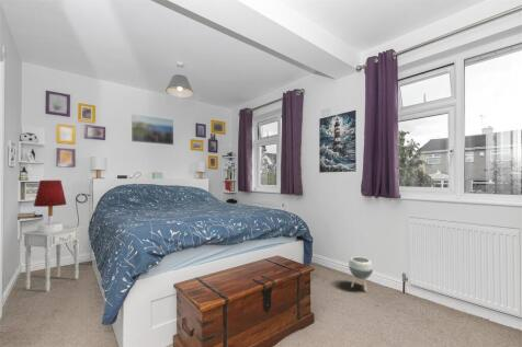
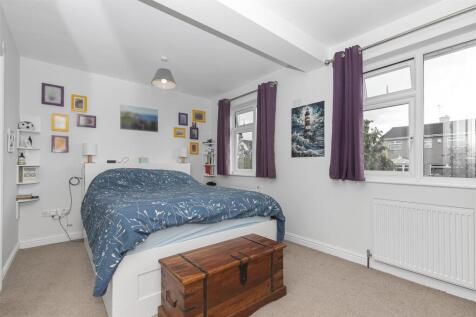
- planter [348,256,374,292]
- nightstand [21,224,84,292]
- table lamp [33,180,68,233]
